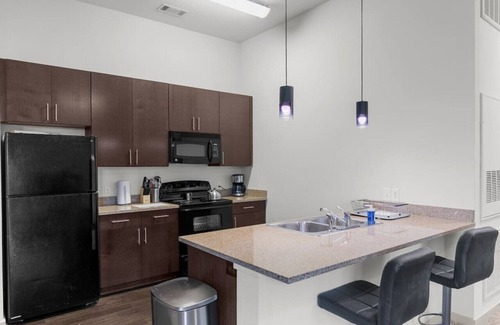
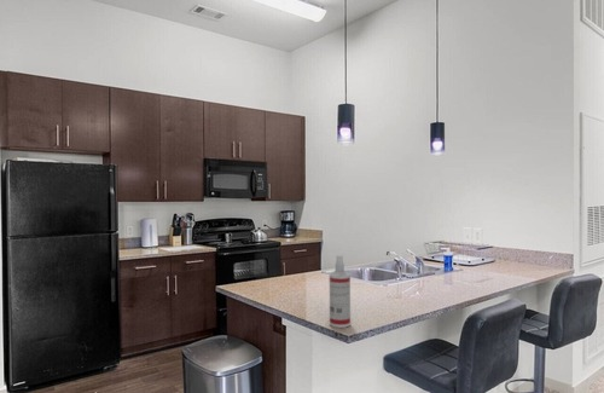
+ spray bottle [329,254,352,329]
